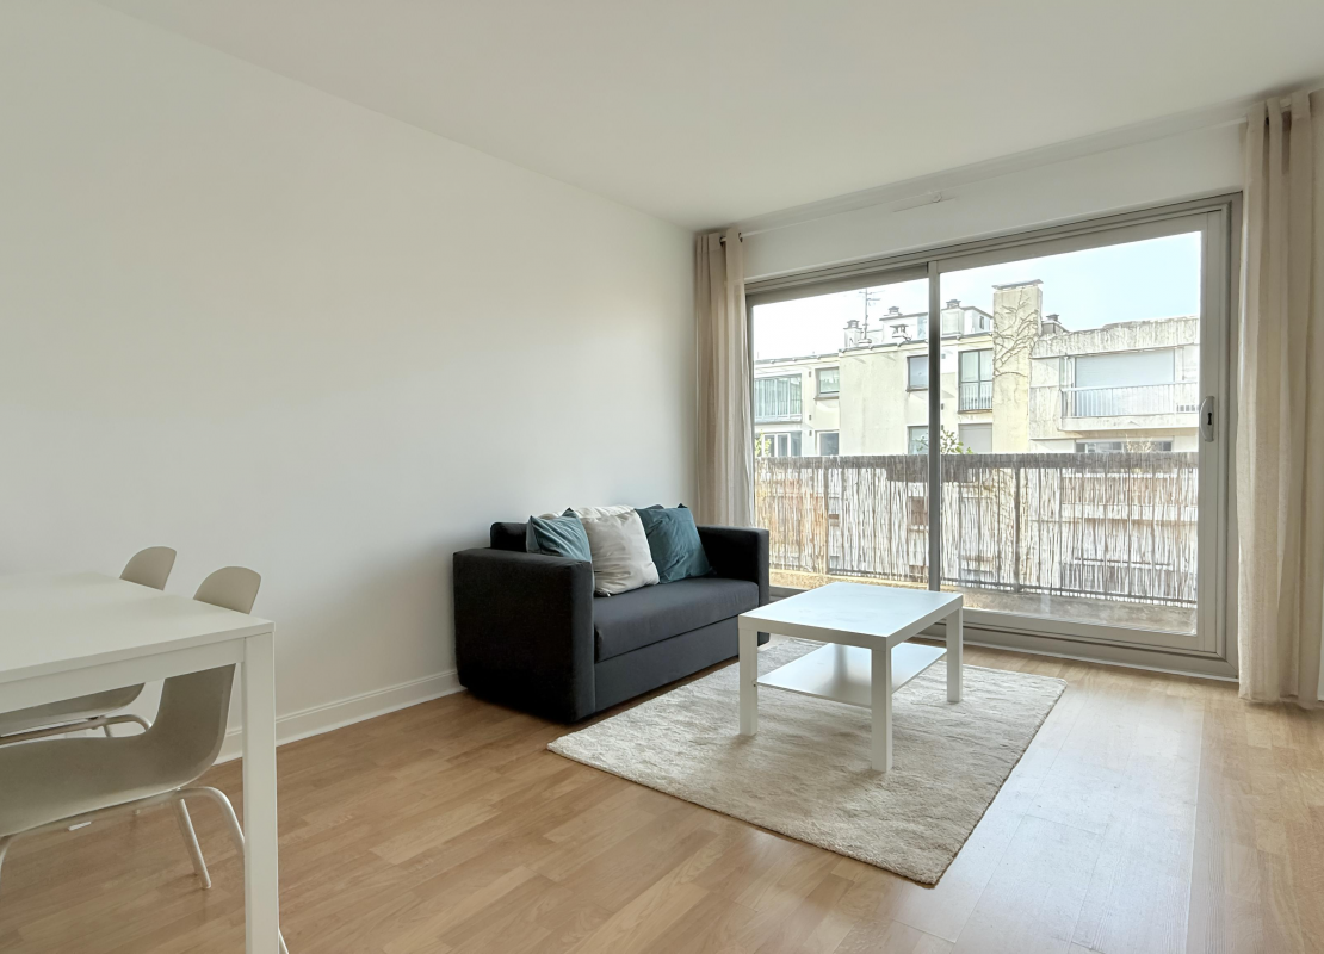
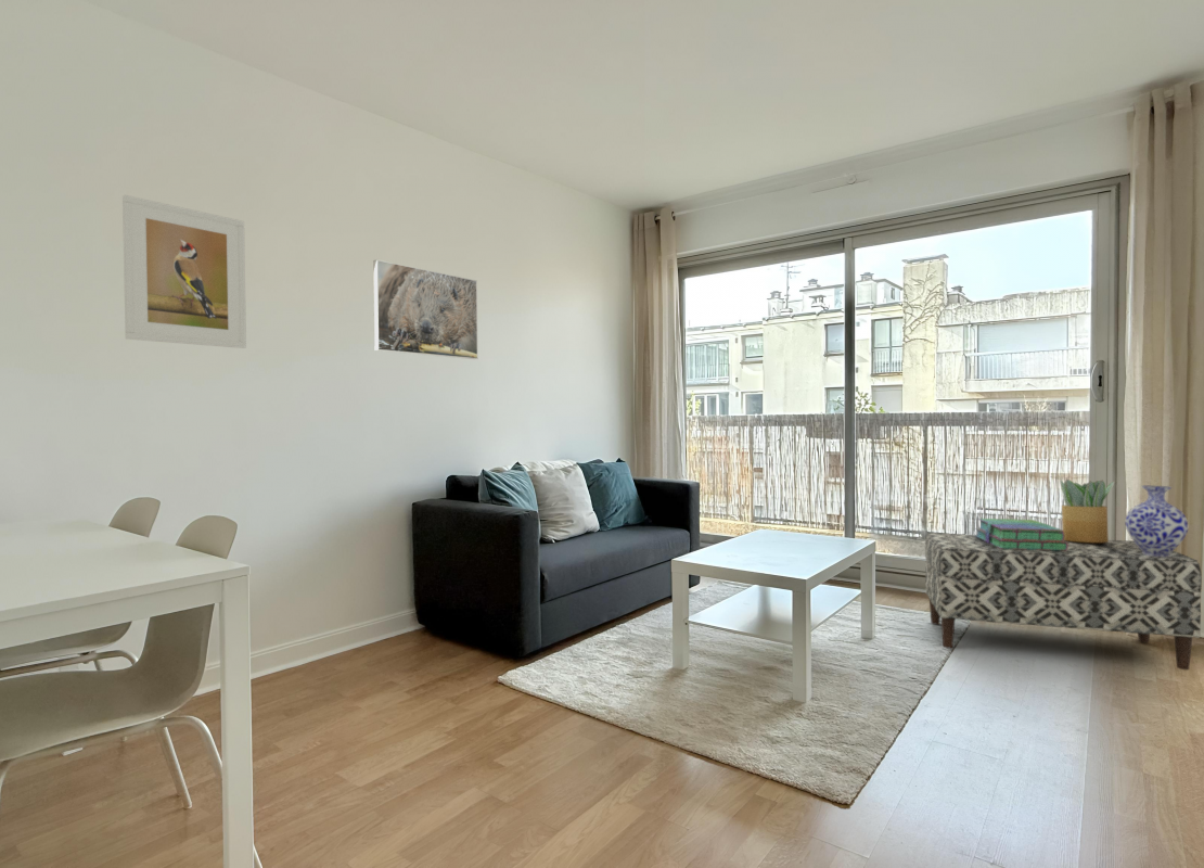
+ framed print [121,194,247,349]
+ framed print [372,258,478,360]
+ potted plant [1059,478,1115,542]
+ bench [924,532,1203,671]
+ vase [1124,485,1189,557]
+ stack of books [974,518,1068,551]
